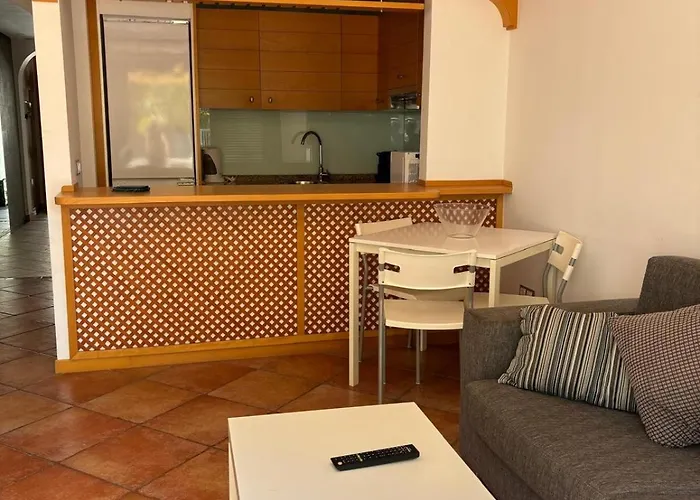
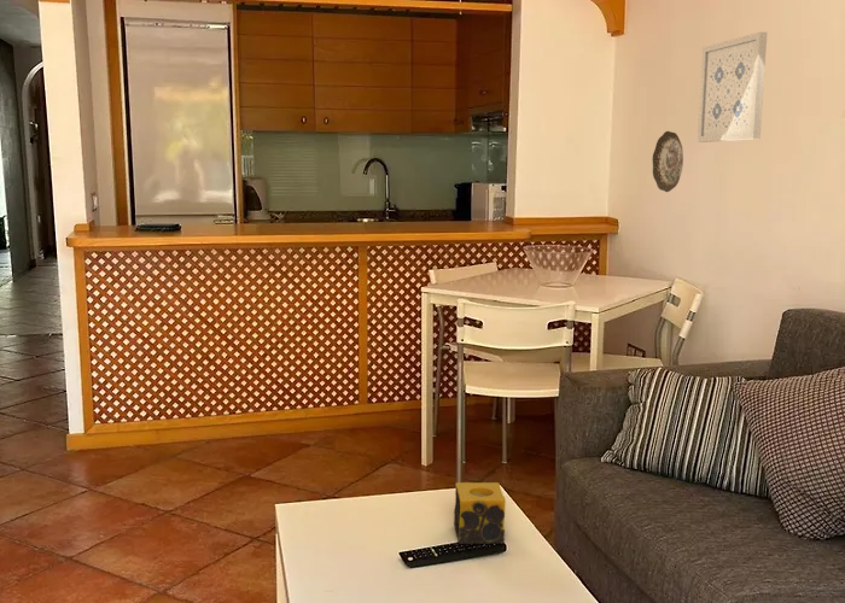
+ candle [453,481,507,545]
+ decorative plate [652,130,684,193]
+ wall art [697,31,768,144]
